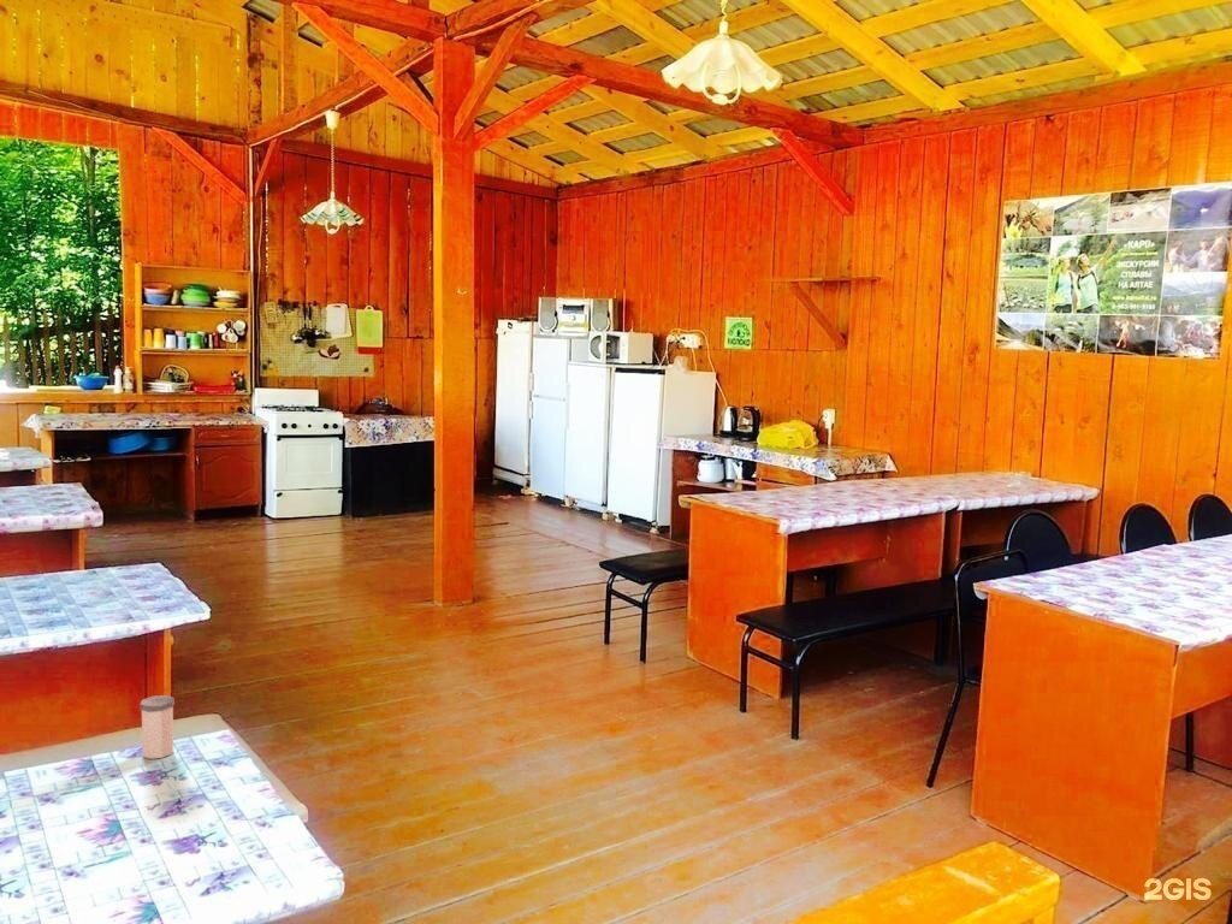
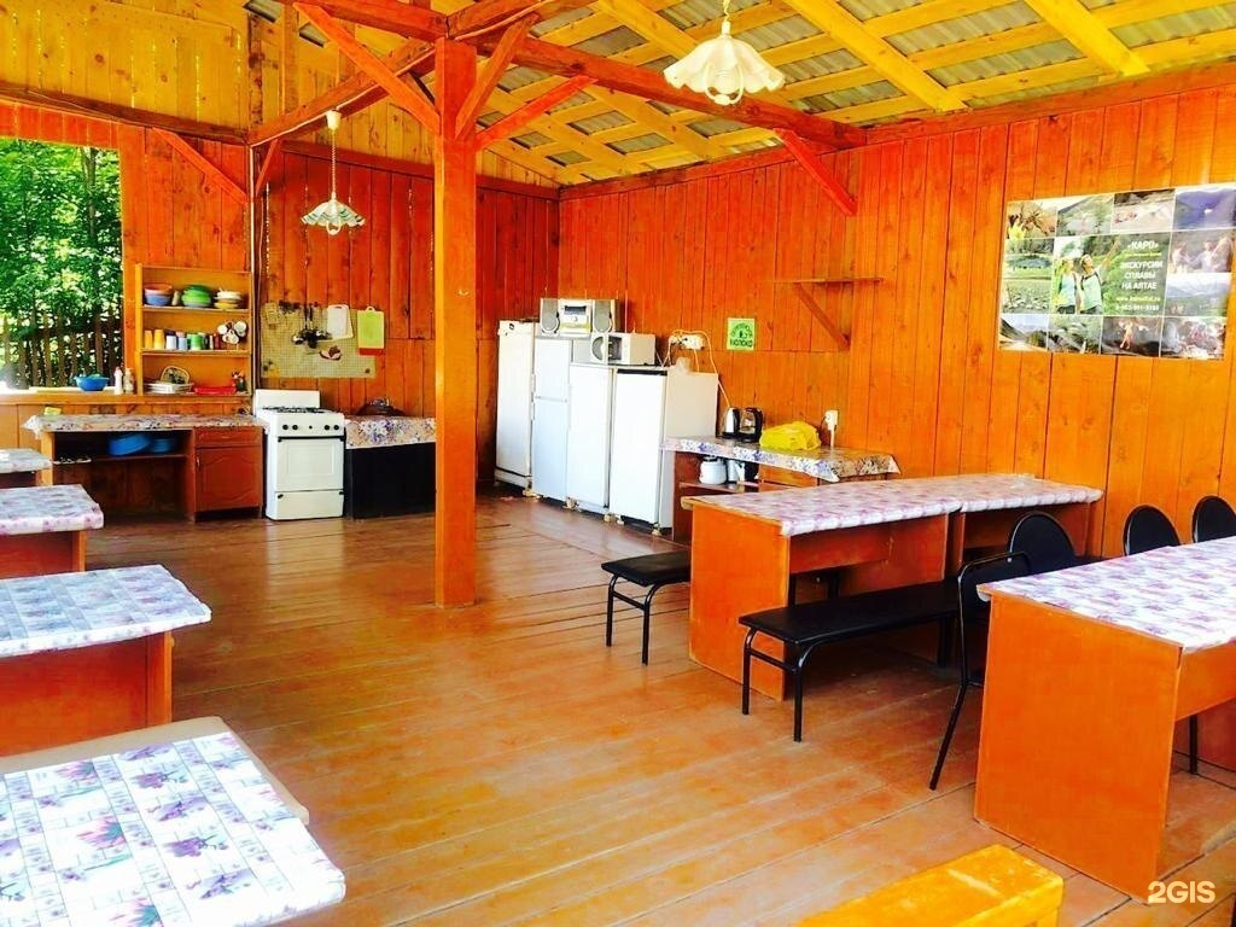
- salt shaker [138,694,176,760]
